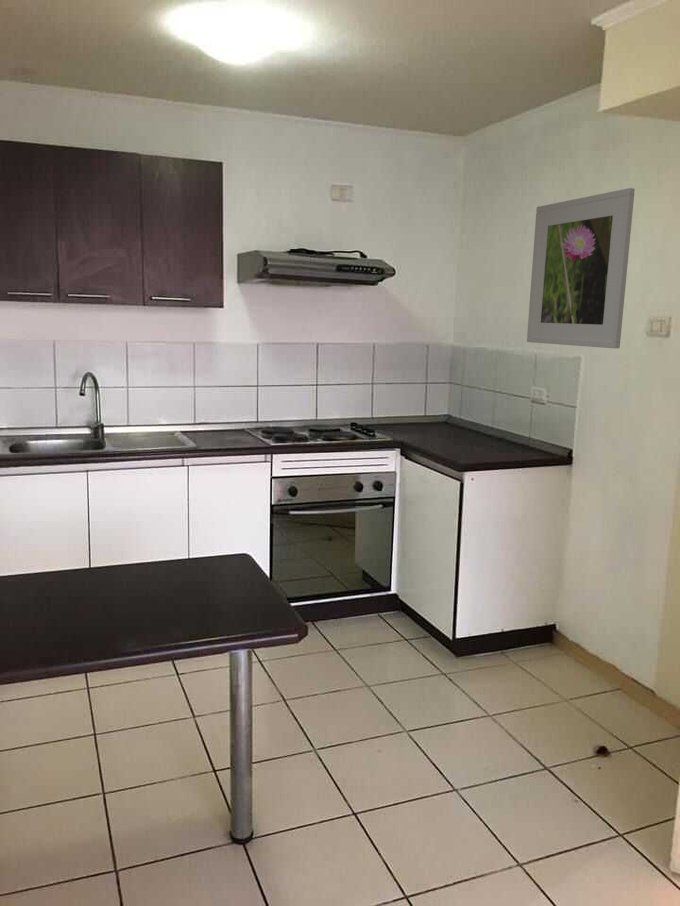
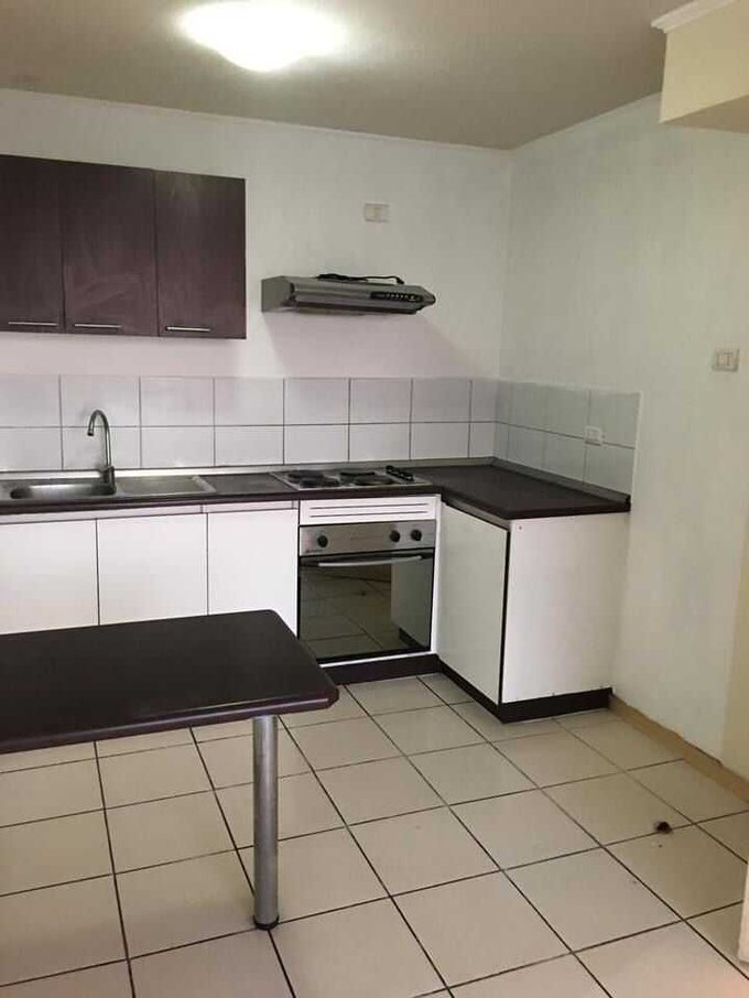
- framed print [526,187,636,349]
